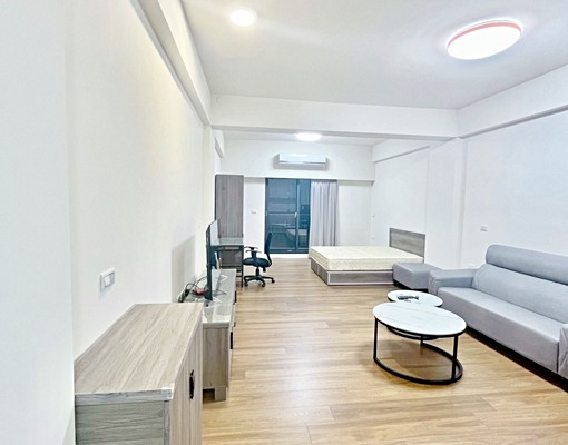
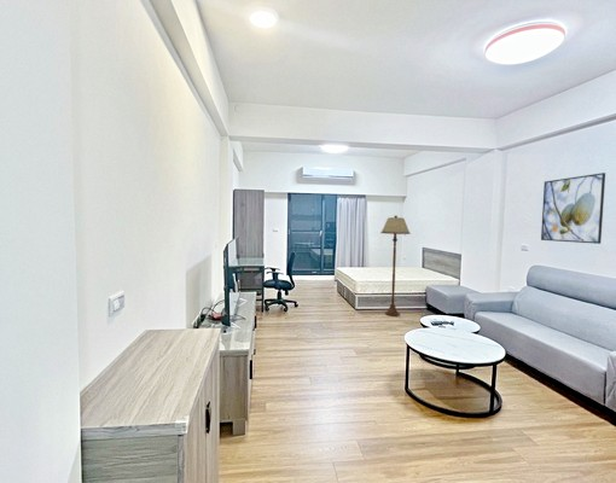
+ floor lamp [379,215,412,318]
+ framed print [540,171,606,245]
